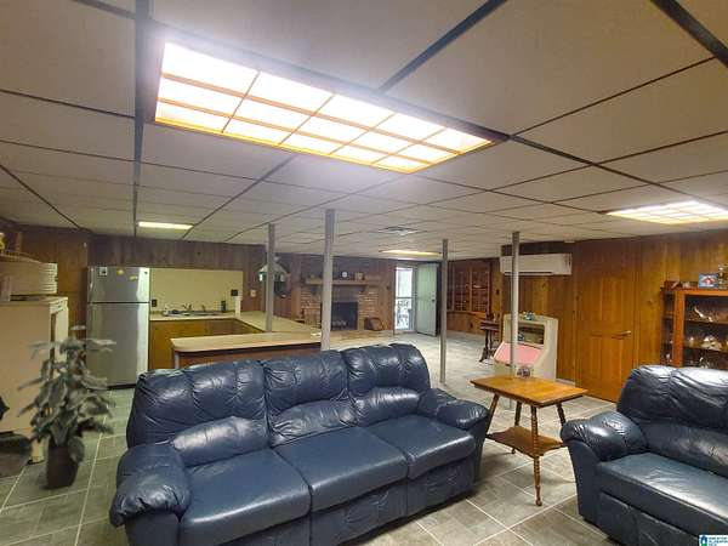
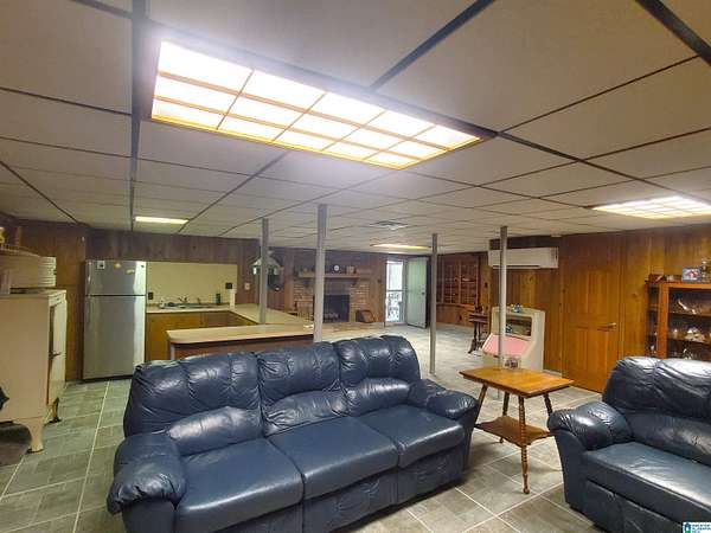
- indoor plant [16,325,118,491]
